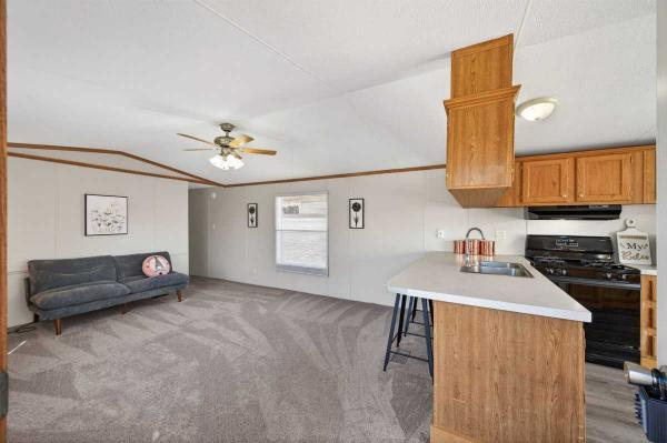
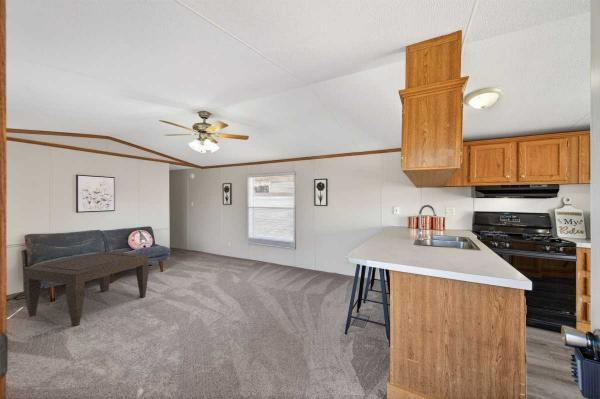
+ coffee table [22,251,150,327]
